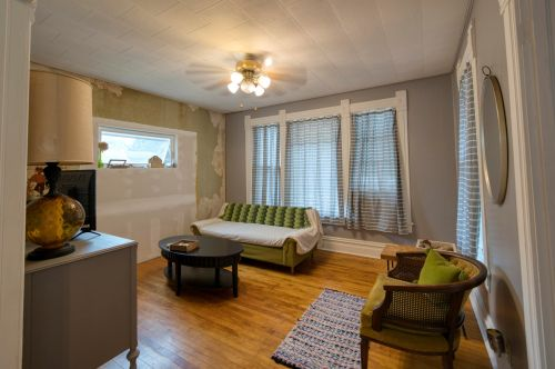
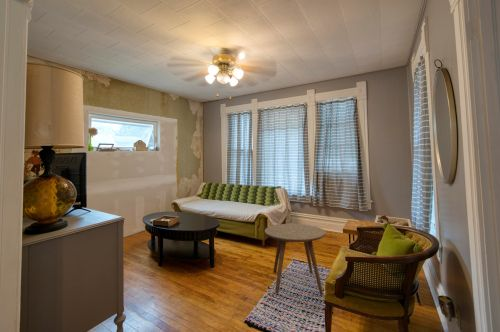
+ side table [264,223,327,295]
